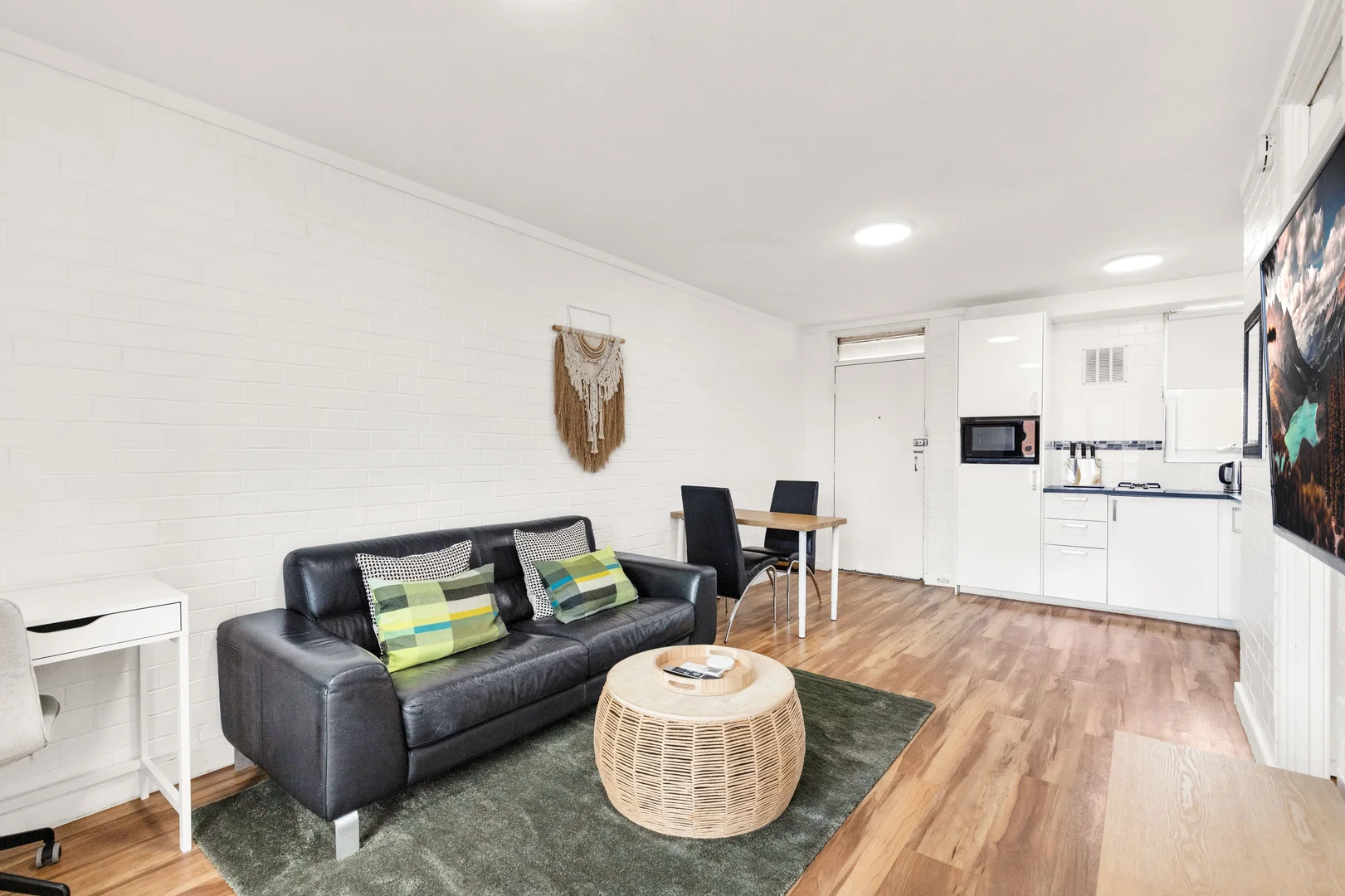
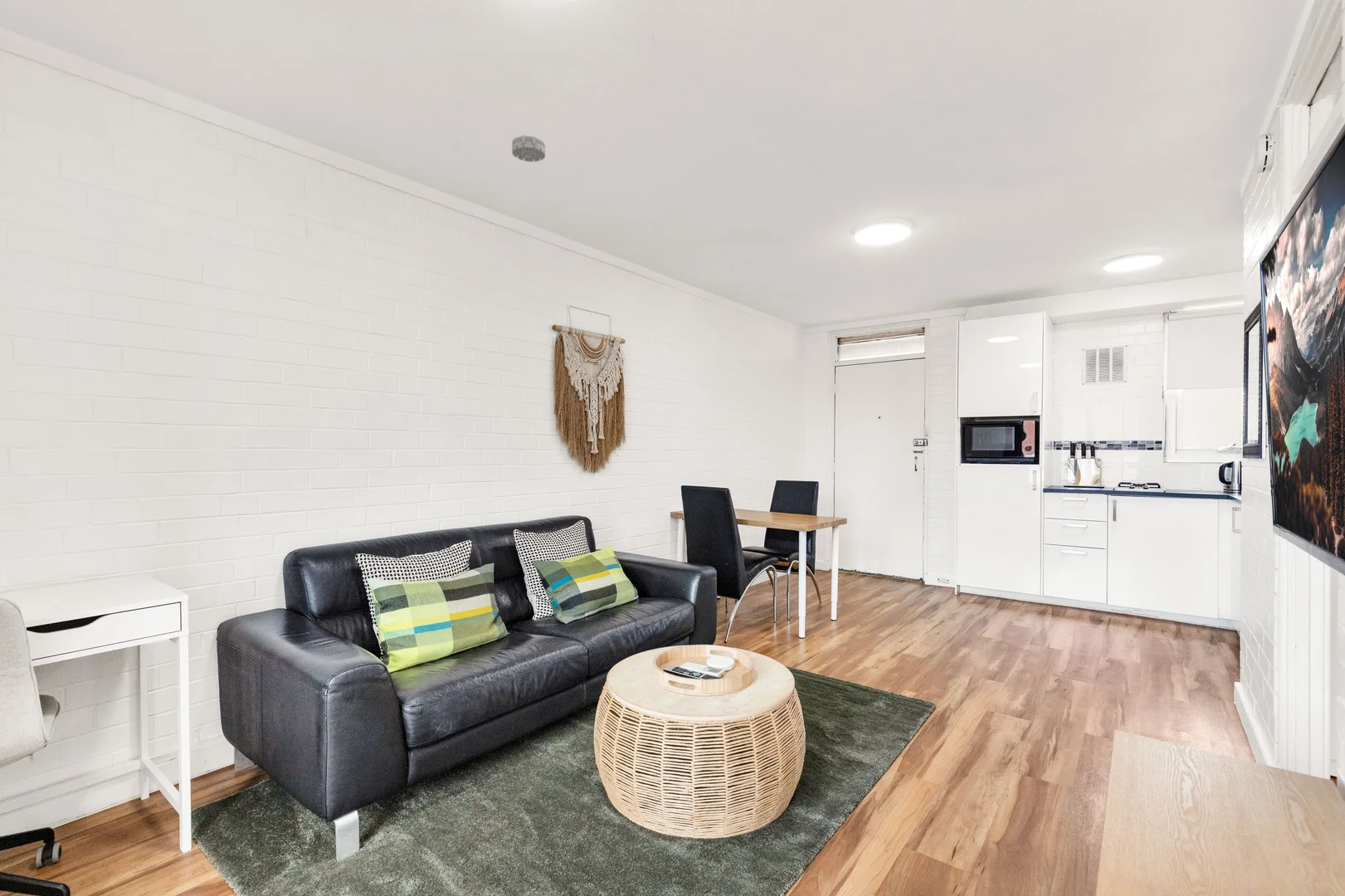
+ smoke detector [511,134,546,163]
